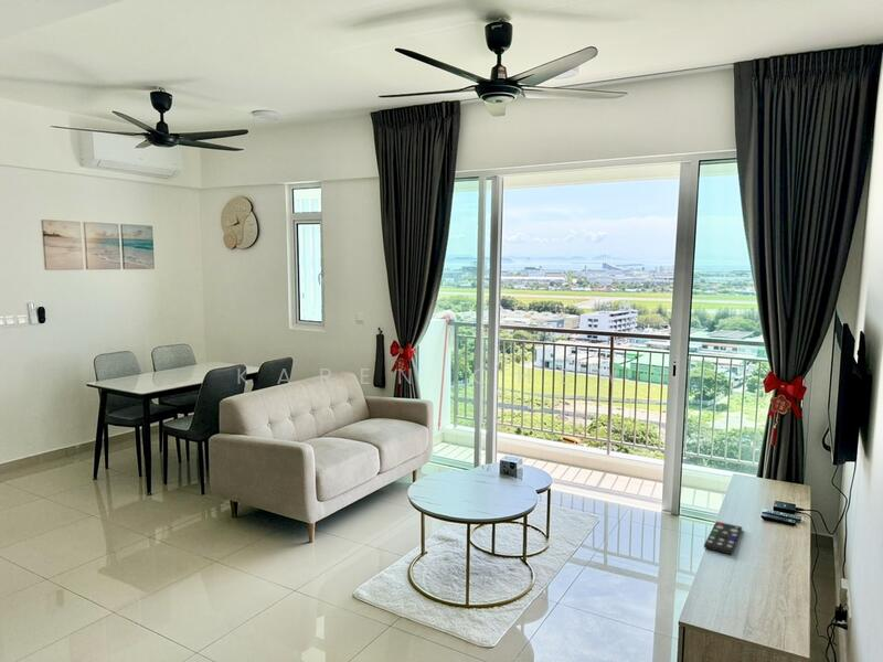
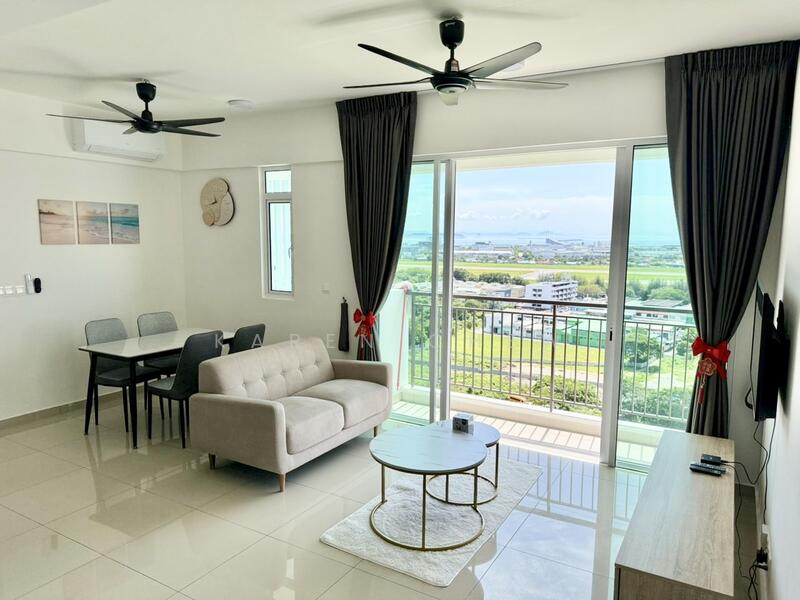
- remote control [703,521,743,556]
